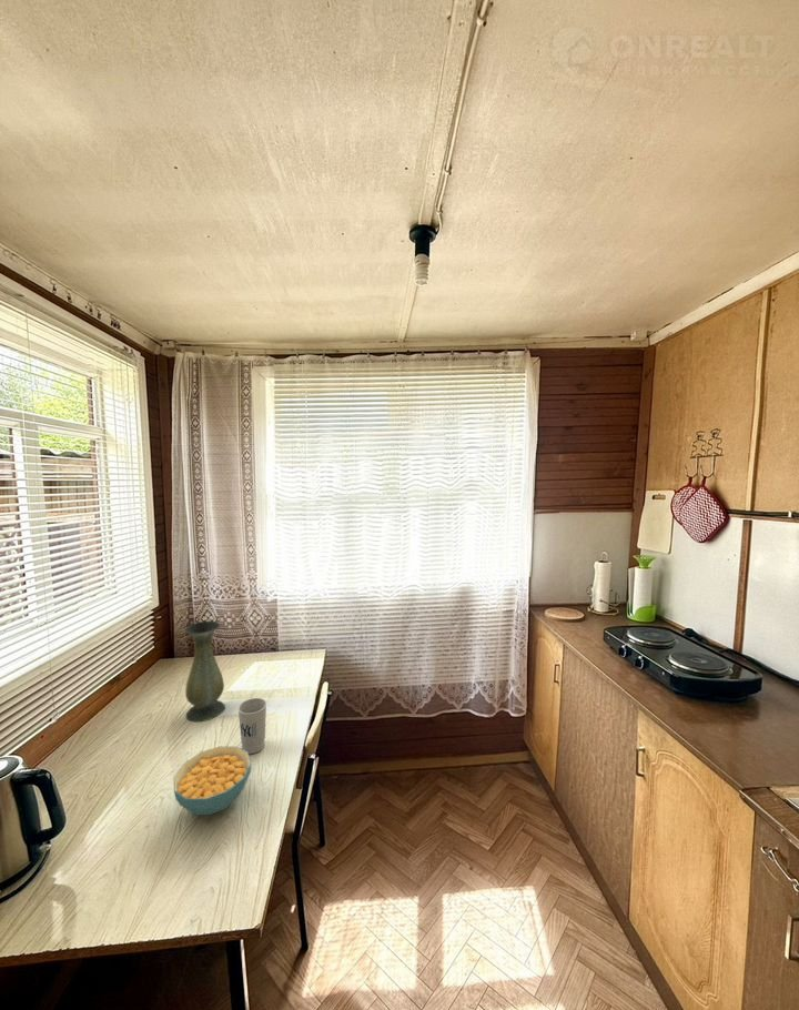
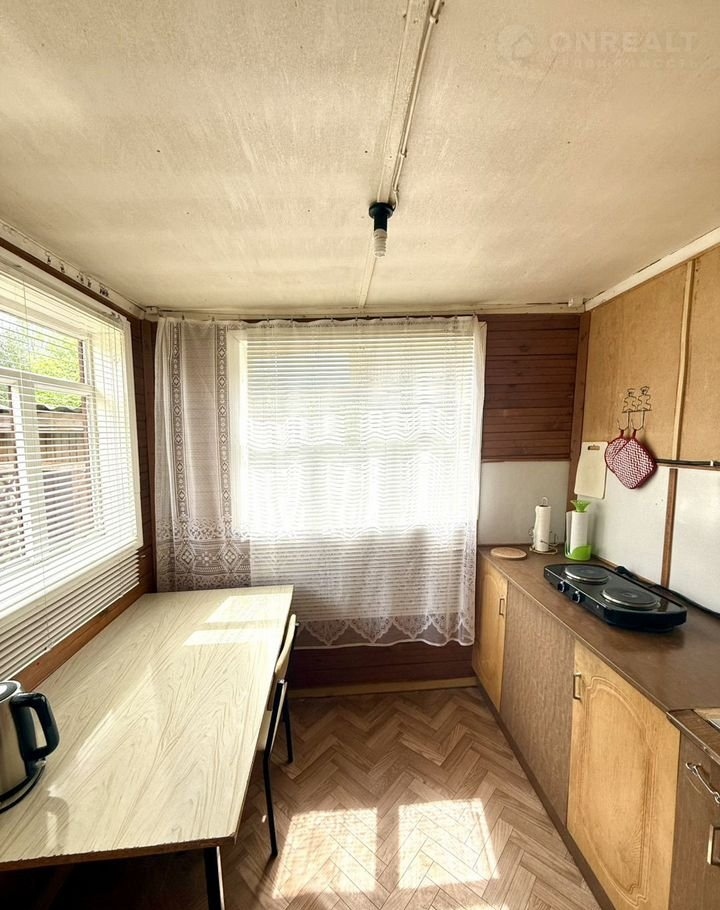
- cup [237,697,267,755]
- vase [184,620,226,723]
- cereal bowl [173,746,252,816]
